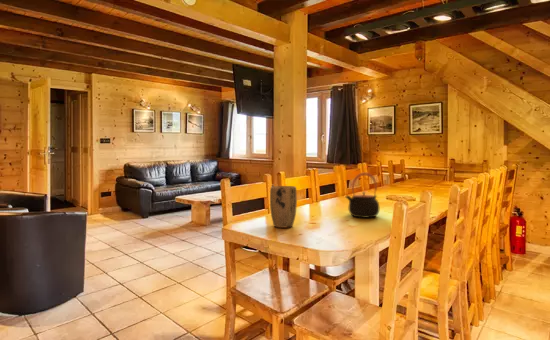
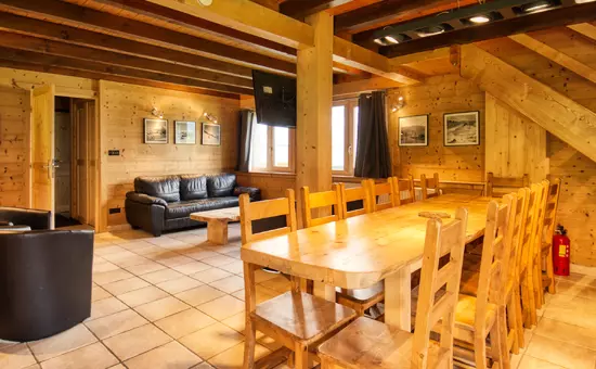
- plant pot [269,185,298,229]
- teapot [344,171,380,219]
